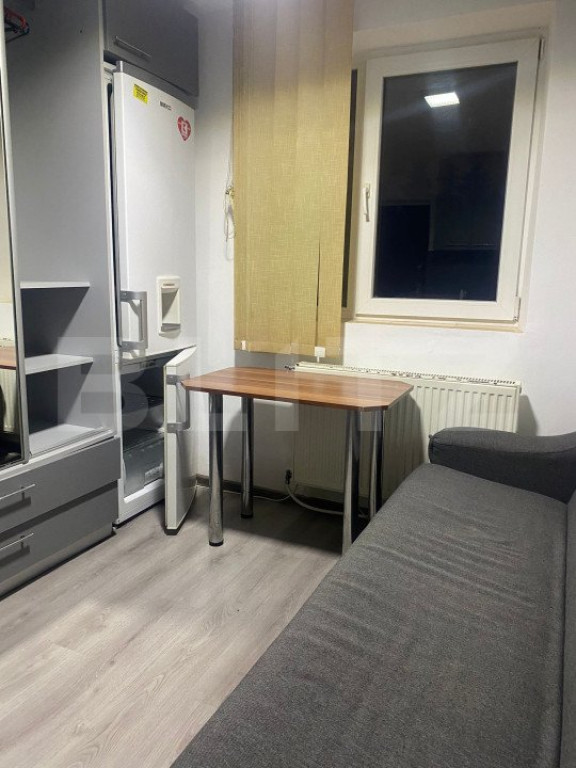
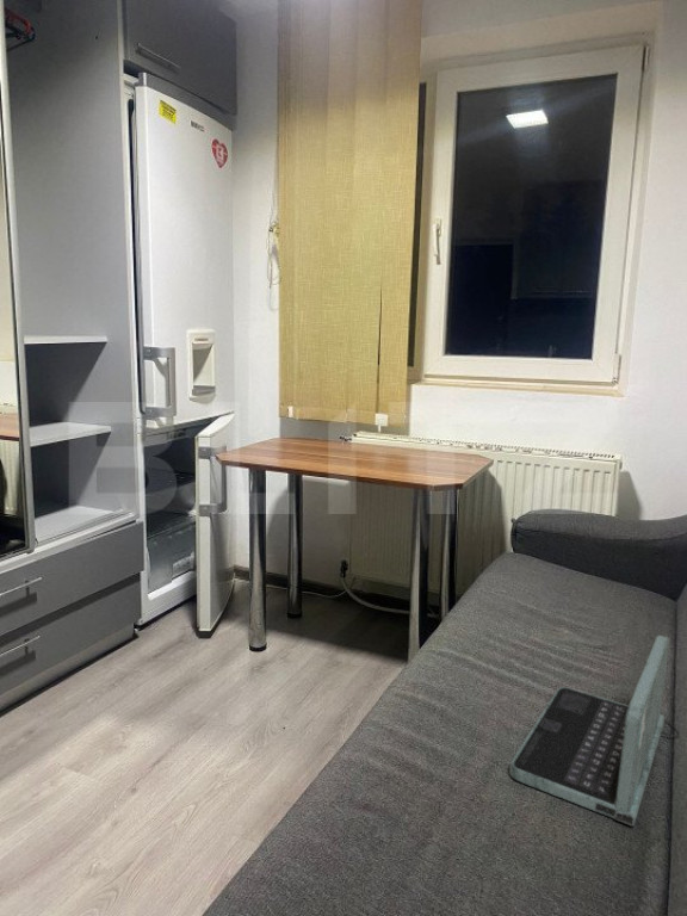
+ laptop [508,635,681,828]
